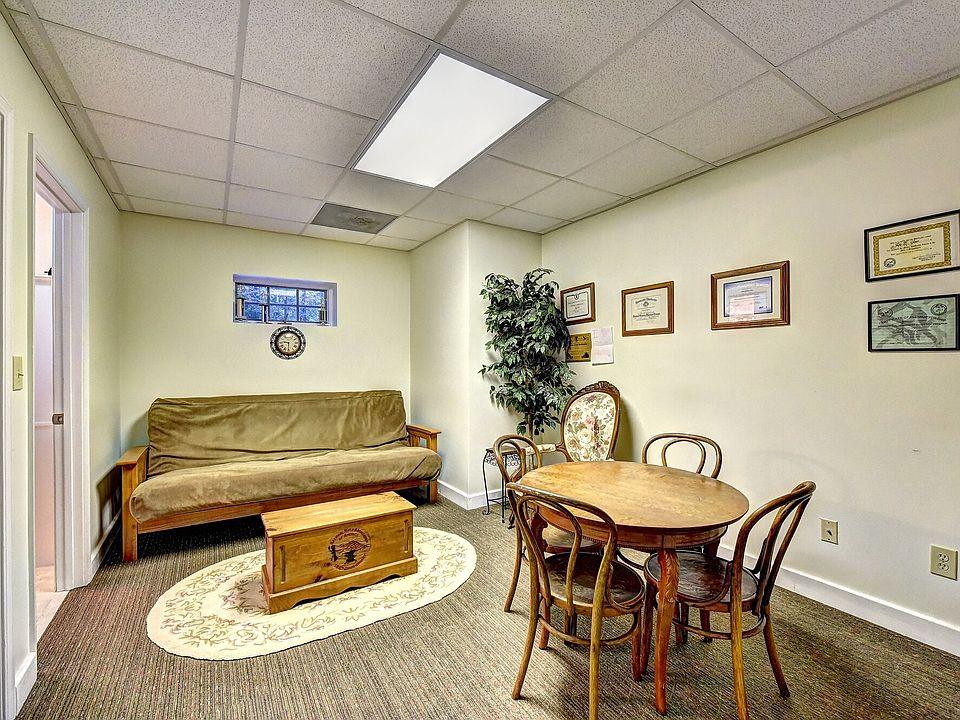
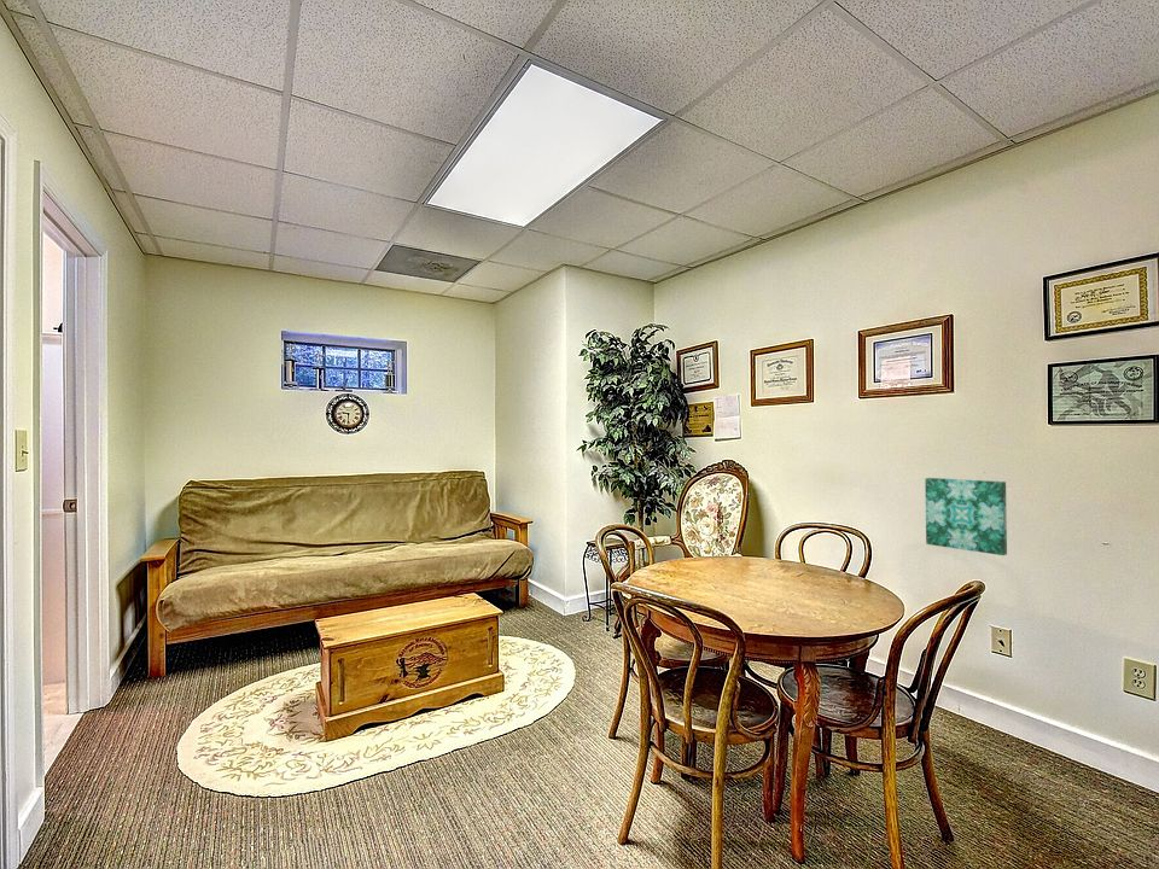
+ wall art [924,477,1008,556]
